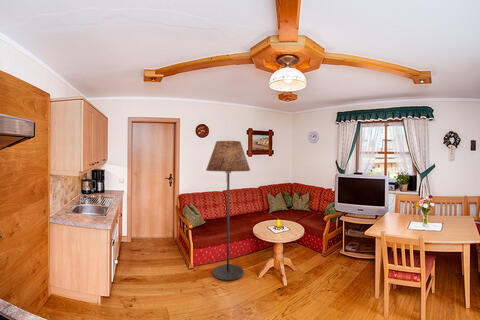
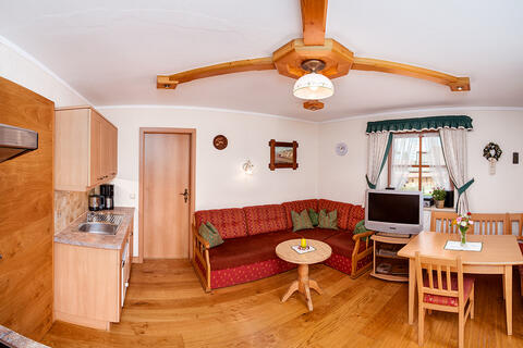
- floor lamp [205,140,251,282]
